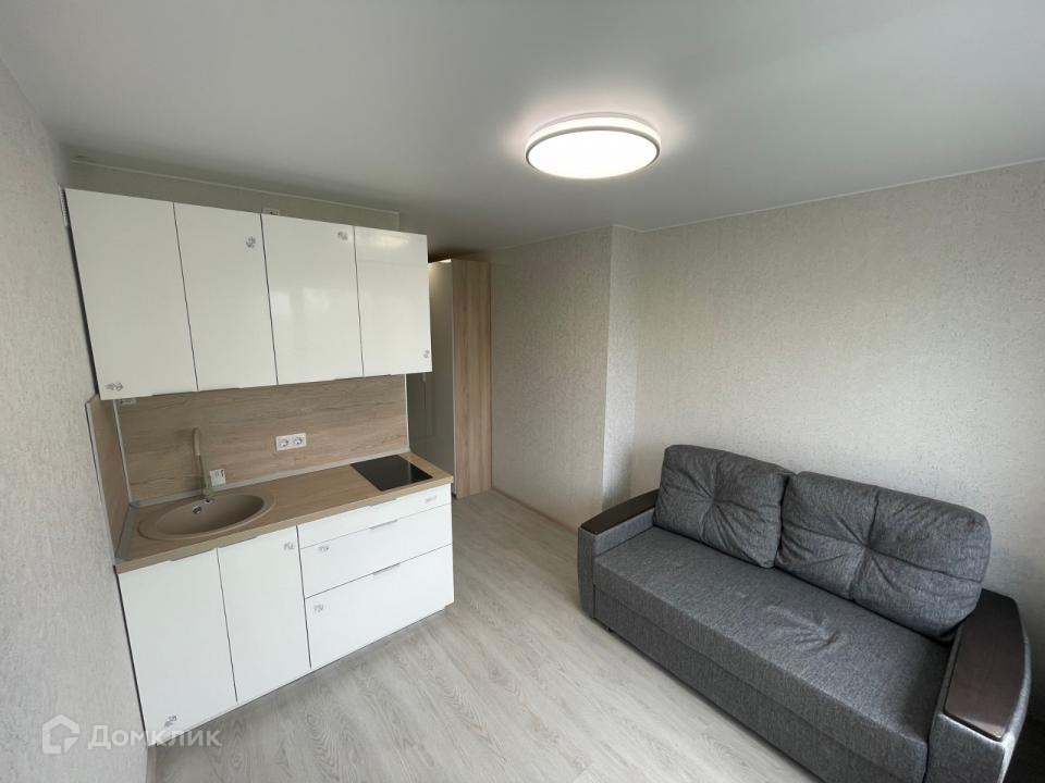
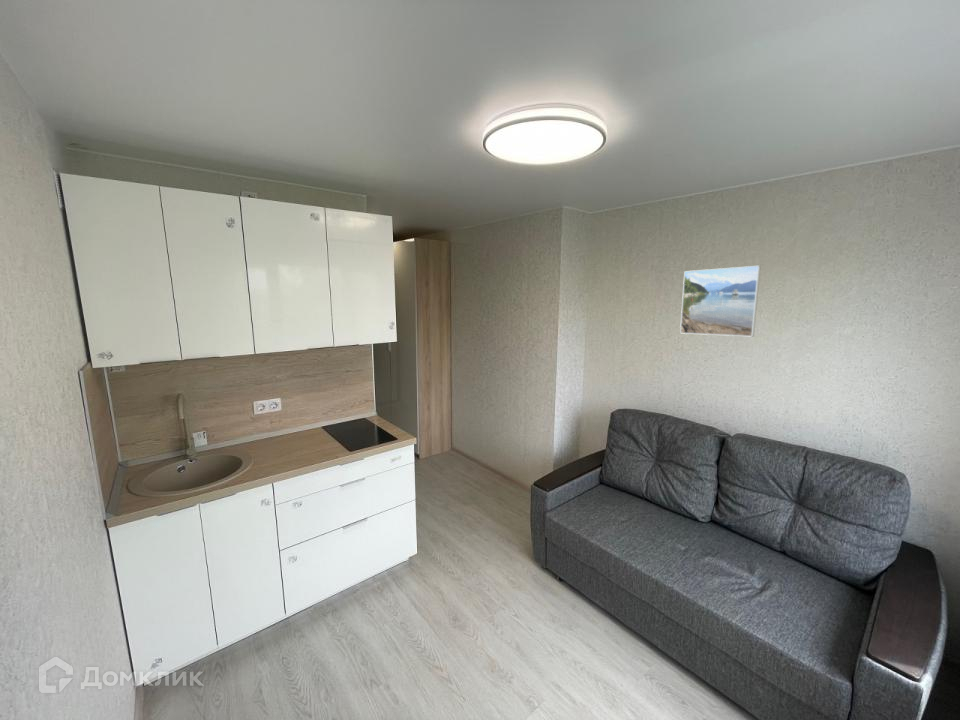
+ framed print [679,265,762,338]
